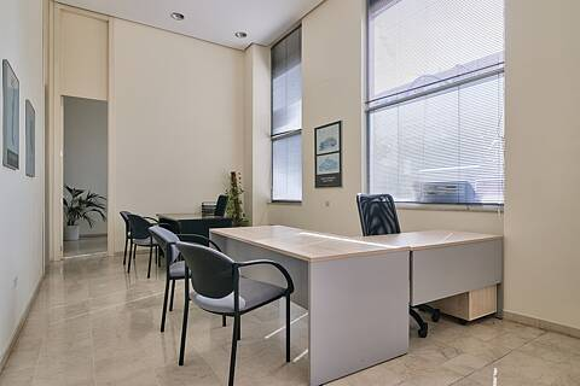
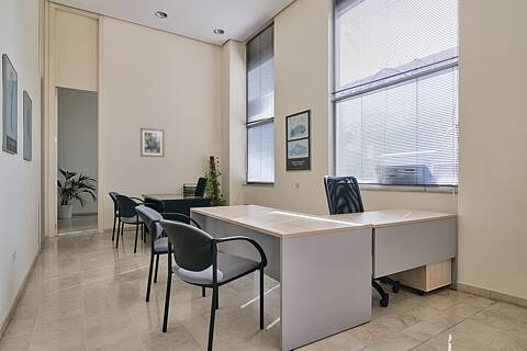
+ wall art [139,127,166,158]
